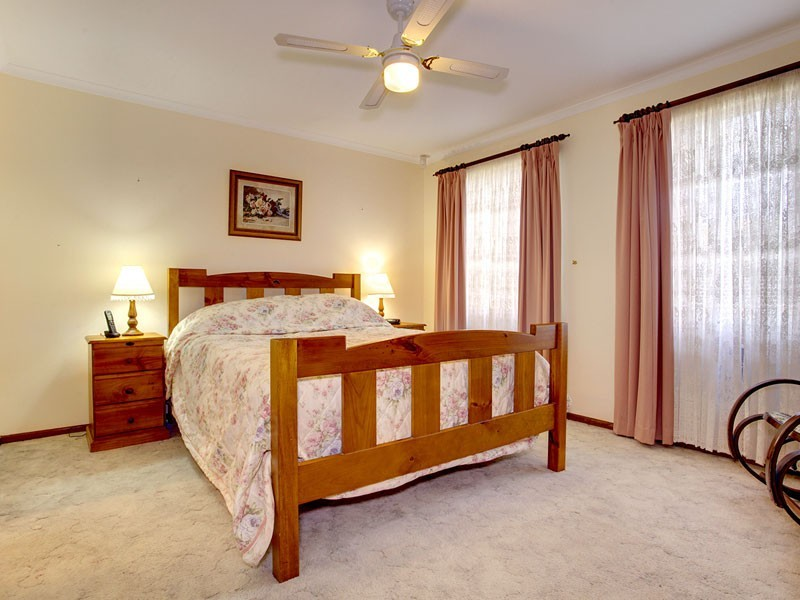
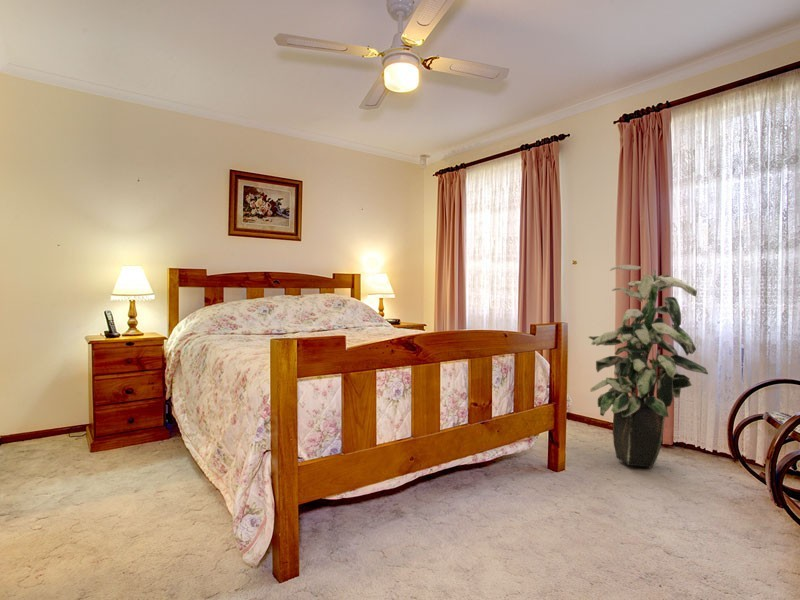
+ indoor plant [587,264,709,469]
